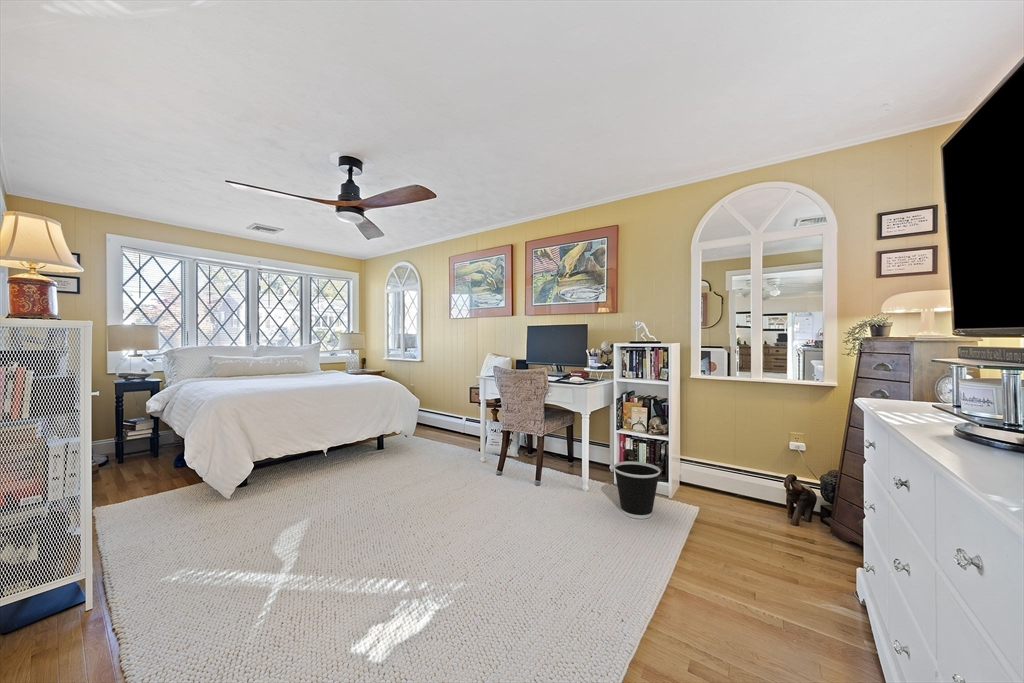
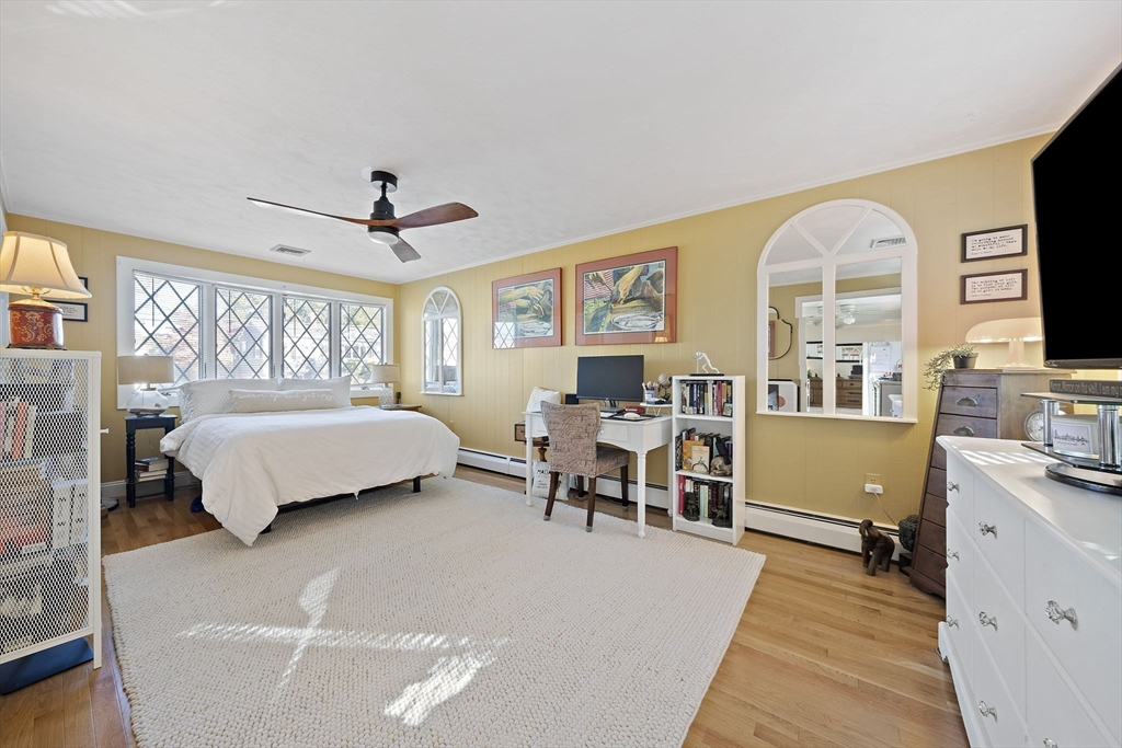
- wastebasket [612,460,661,520]
